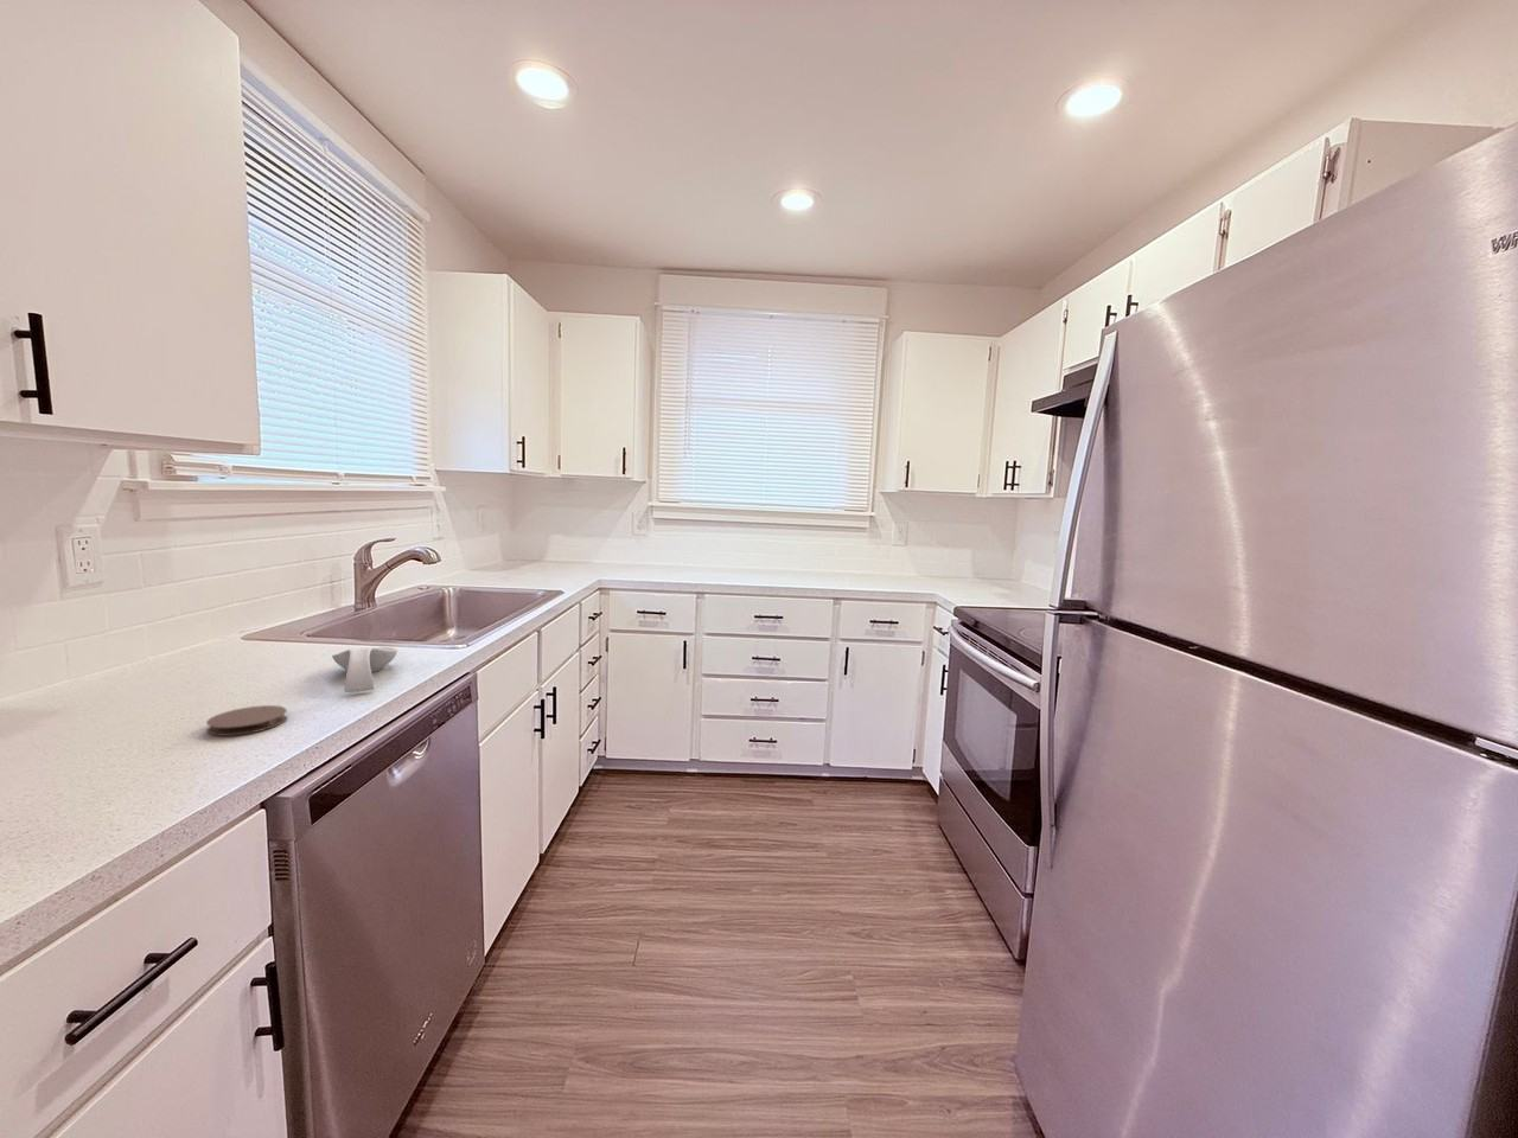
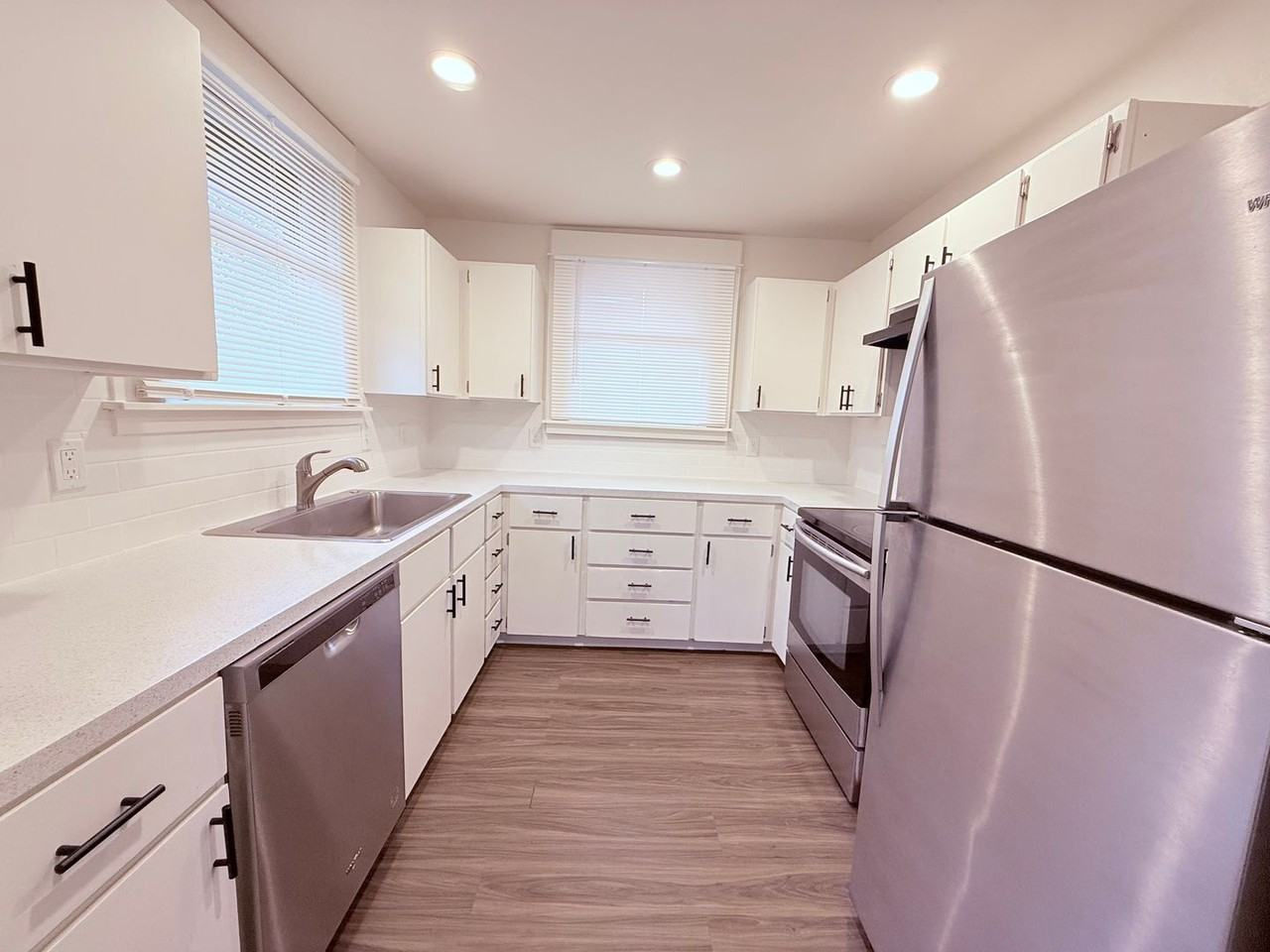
- coaster [206,704,288,738]
- spoon rest [331,646,398,693]
